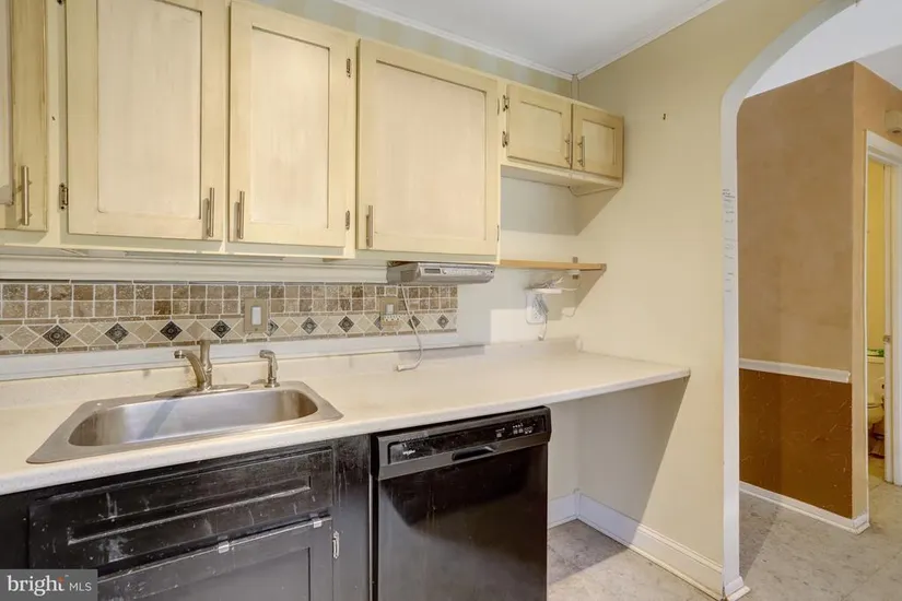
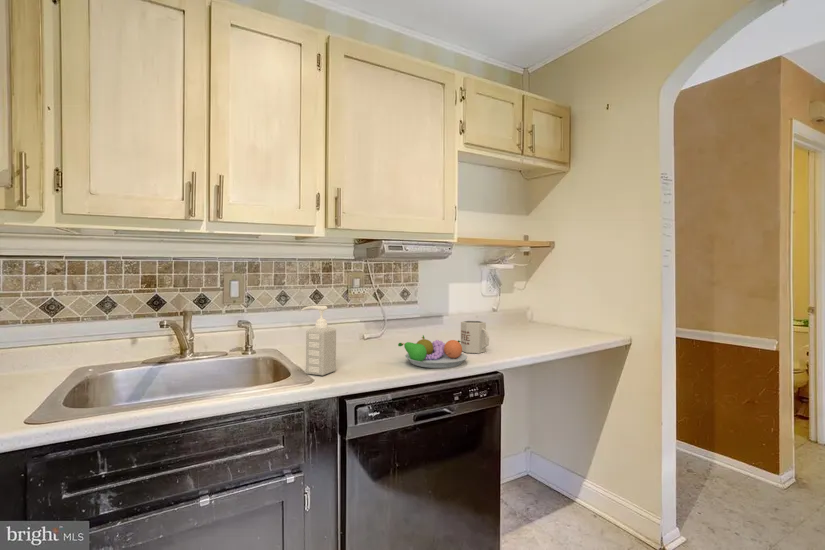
+ soap dispenser [300,305,337,377]
+ mug [460,320,490,354]
+ fruit bowl [397,334,468,369]
